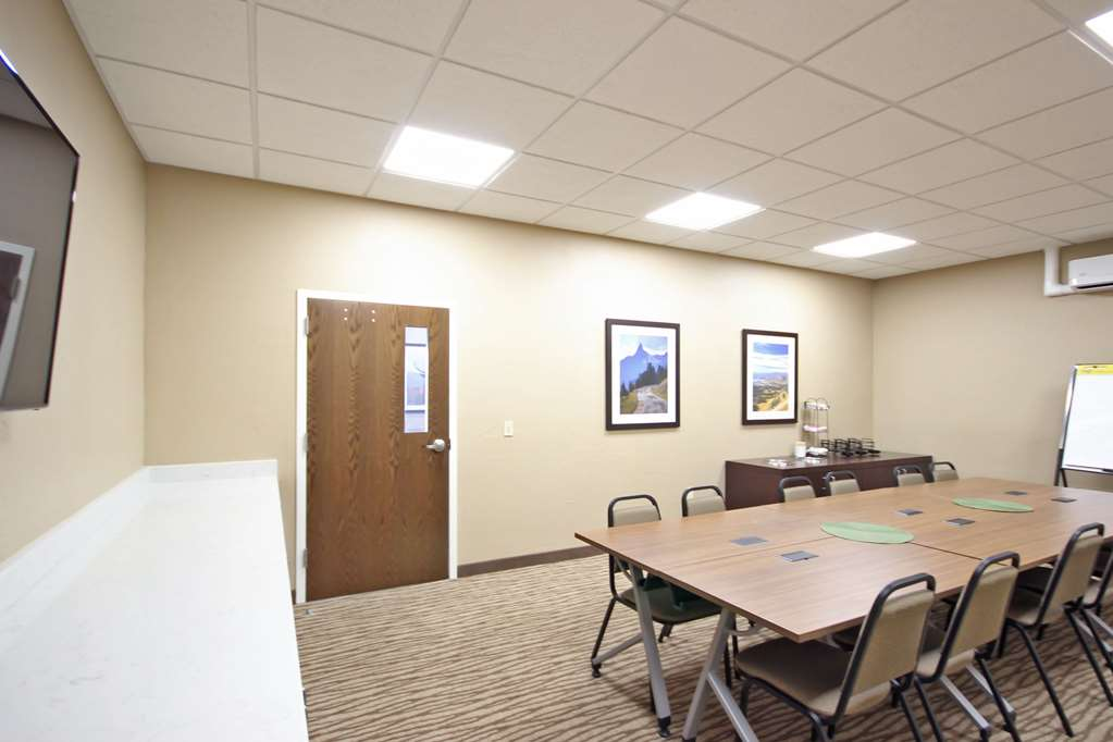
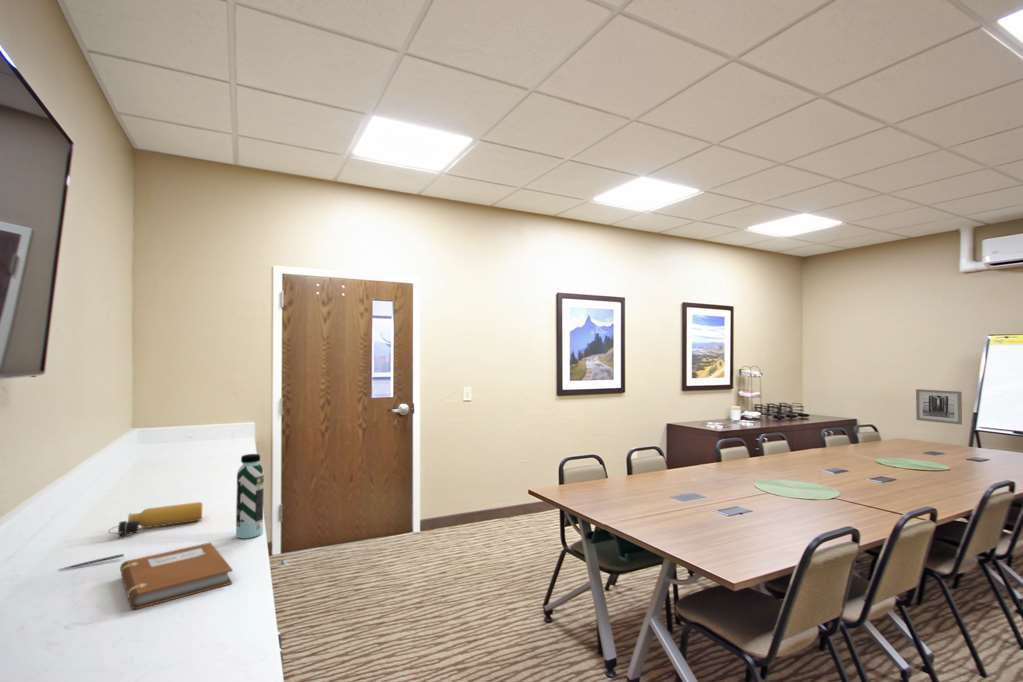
+ water bottle [235,453,265,540]
+ pen [57,553,125,571]
+ water bottle [107,501,203,538]
+ notebook [119,541,234,610]
+ wall art [915,388,963,425]
